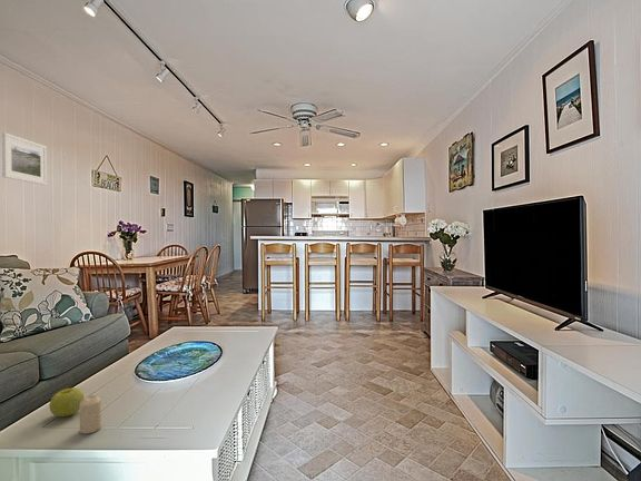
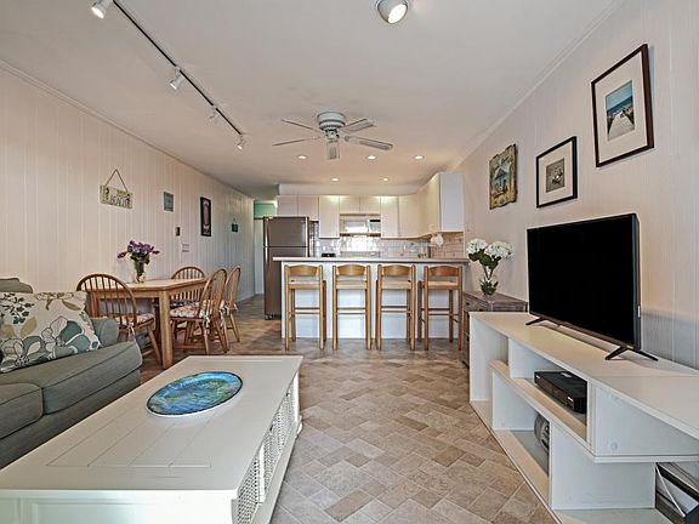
- apple [48,386,85,418]
- candle [79,394,102,435]
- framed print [1,131,48,186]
